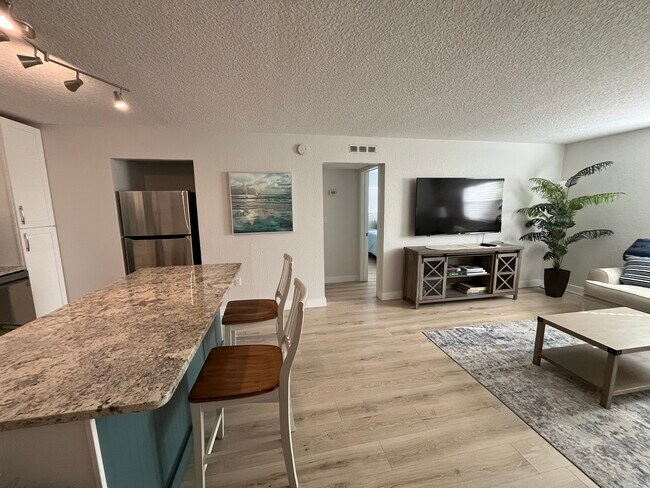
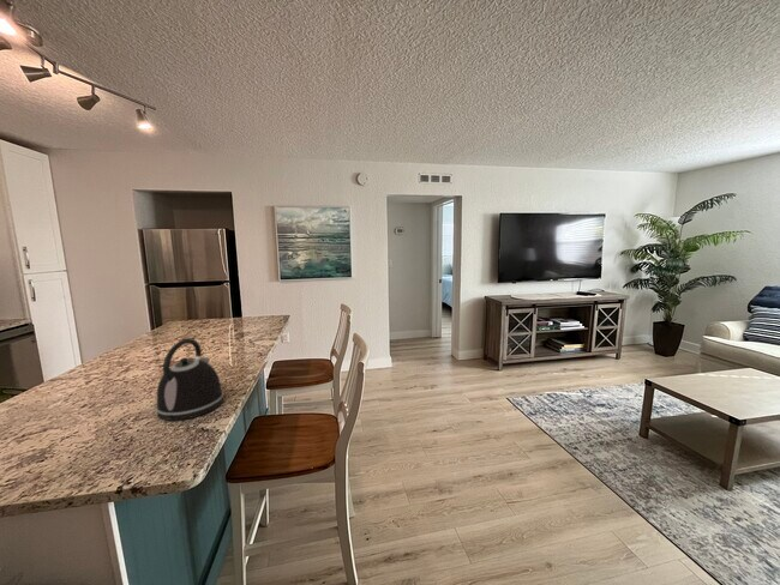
+ kettle [155,337,224,422]
